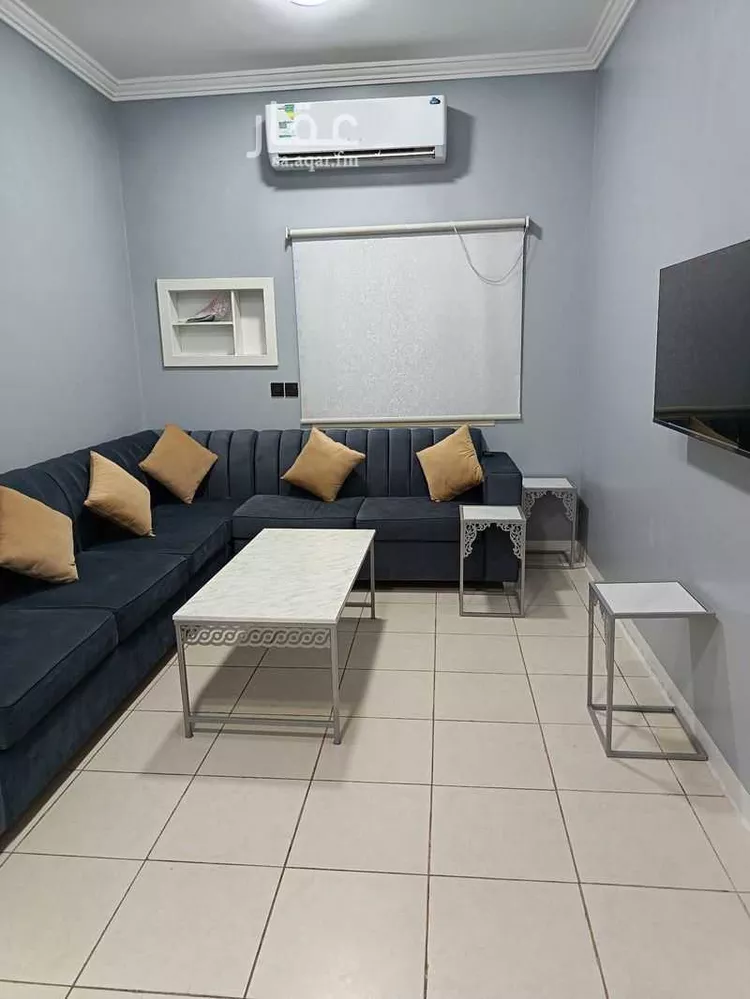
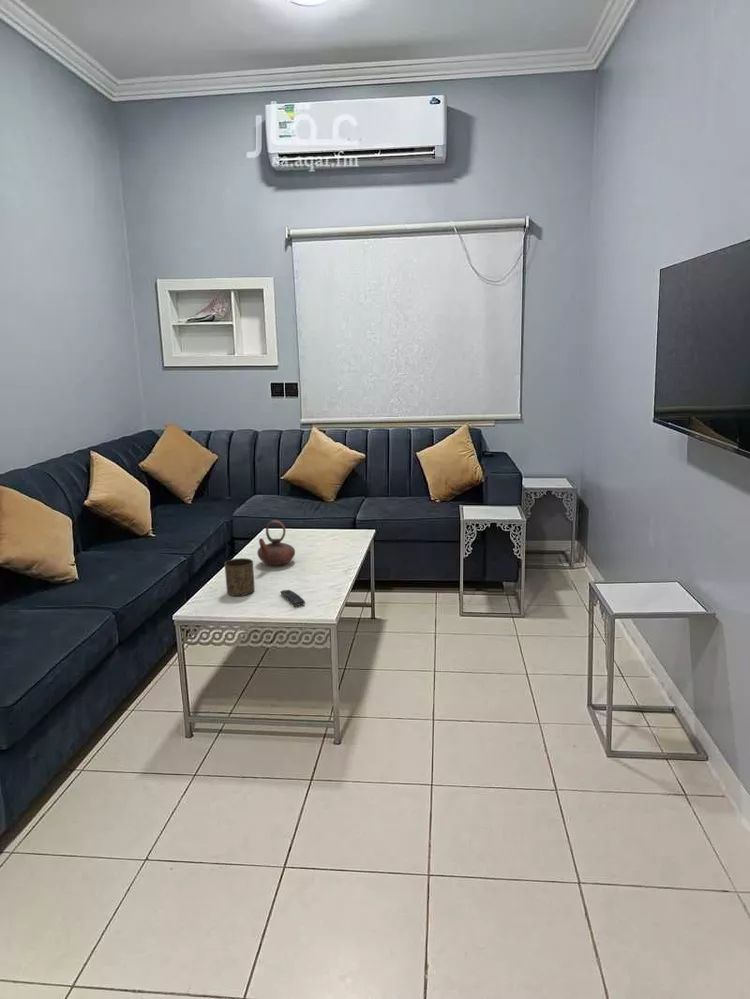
+ remote control [279,589,306,607]
+ teapot [256,519,296,566]
+ cup [223,557,256,597]
